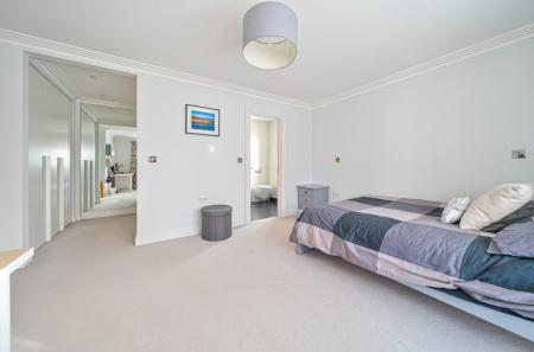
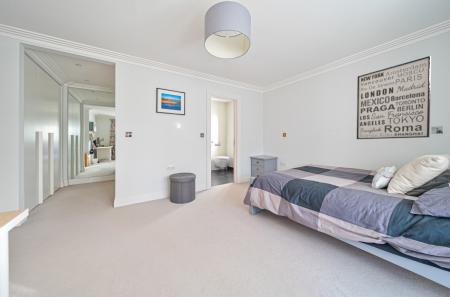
+ wall art [356,55,432,140]
